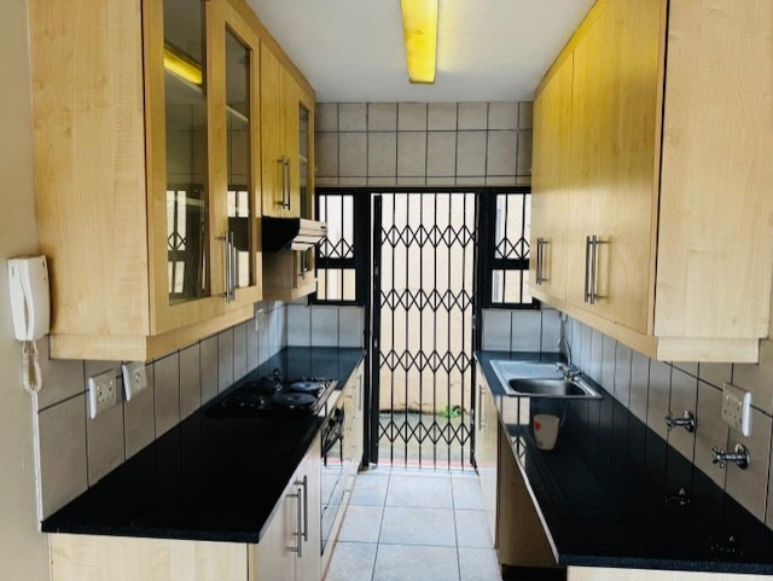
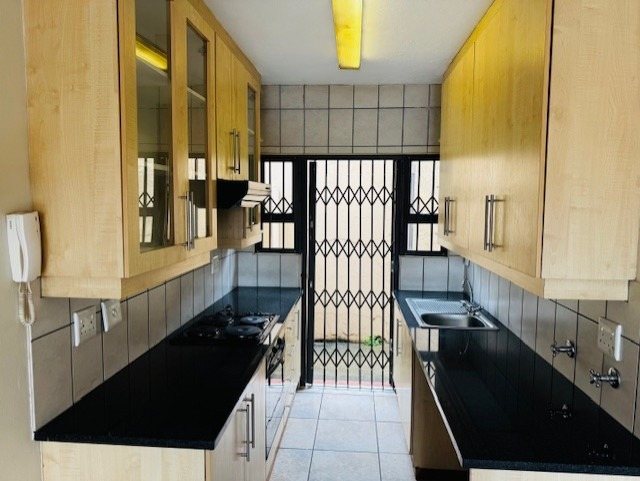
- cup [533,413,560,451]
